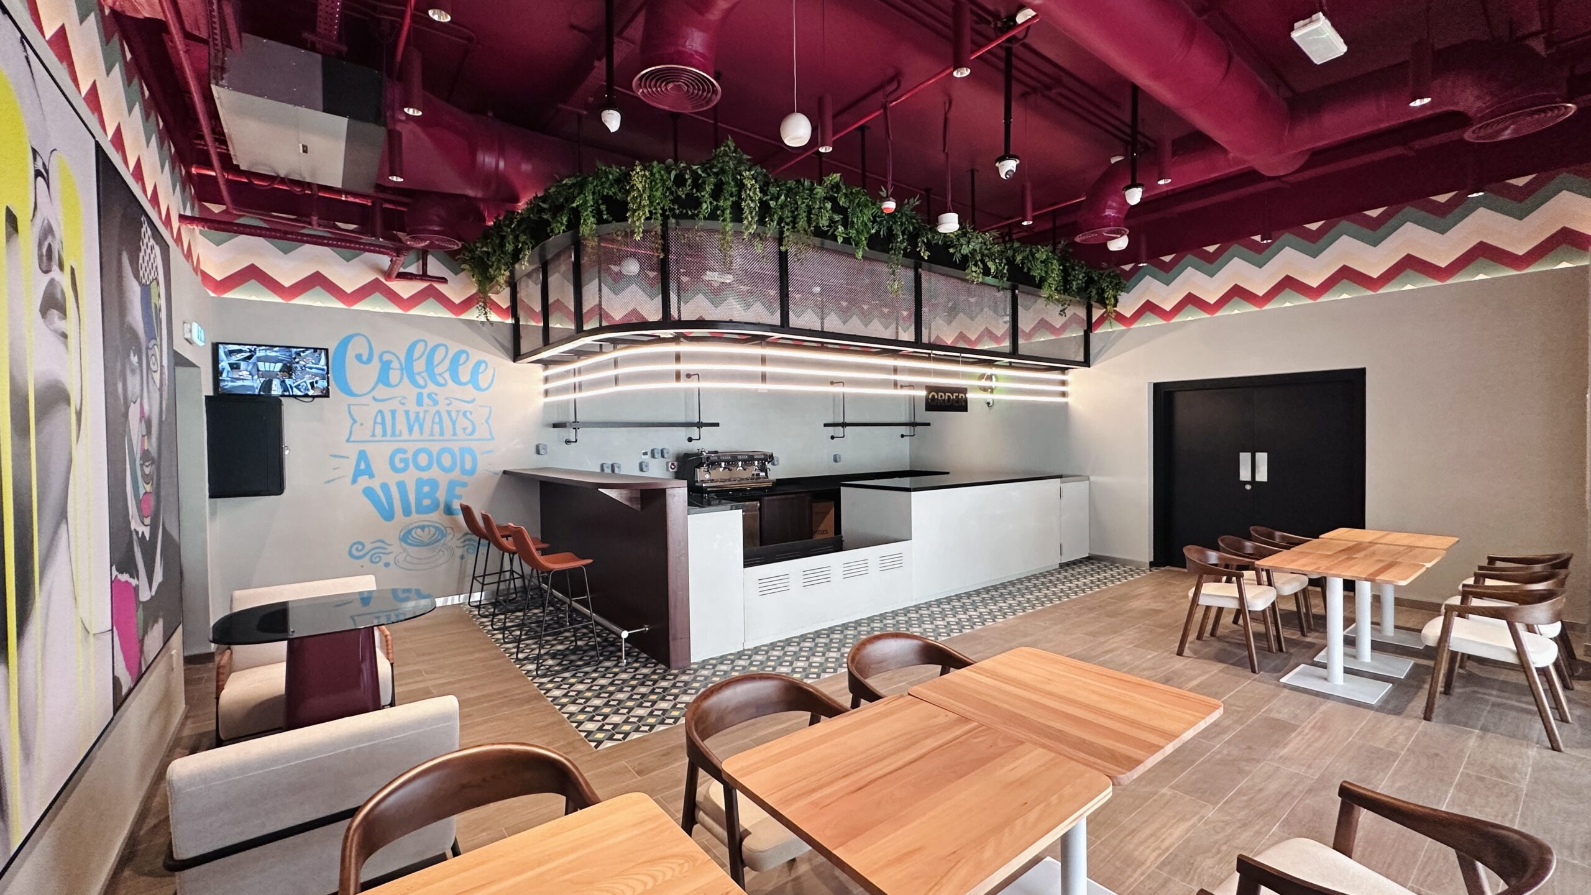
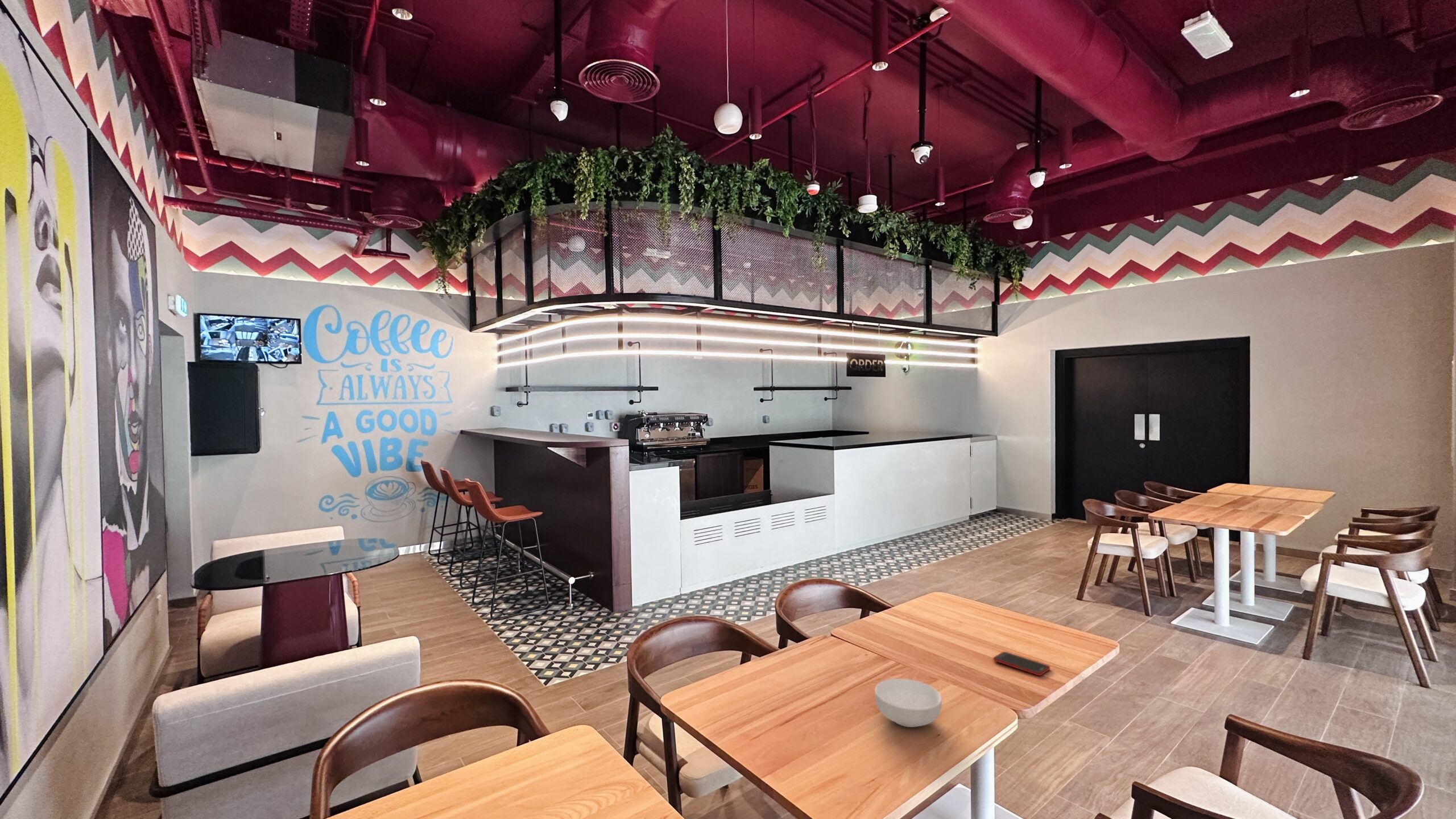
+ cell phone [992,651,1050,676]
+ cereal bowl [874,678,942,728]
